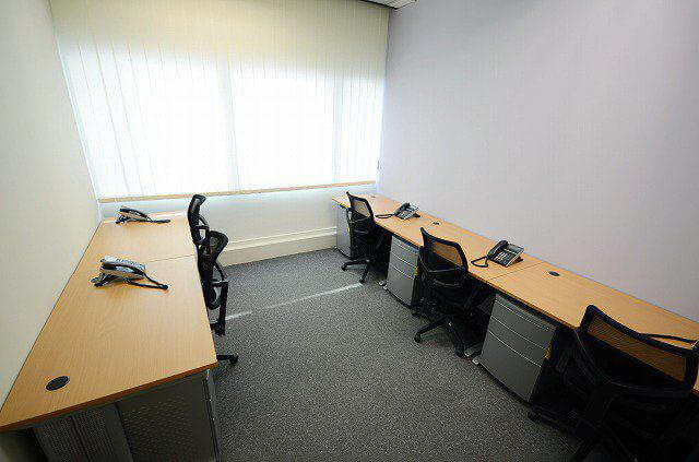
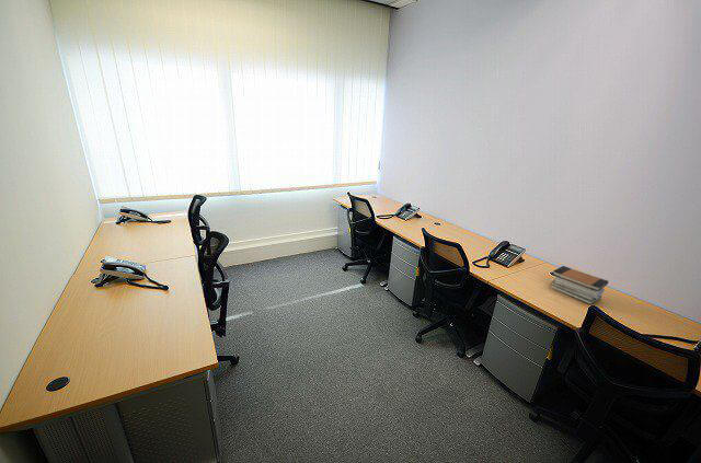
+ book stack [549,265,609,305]
